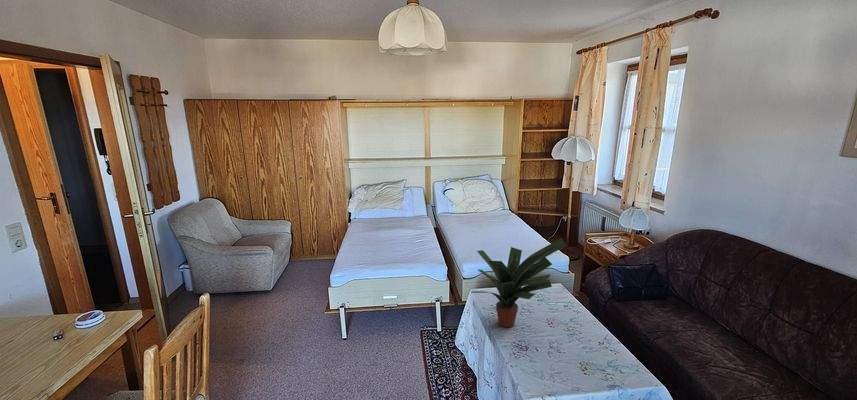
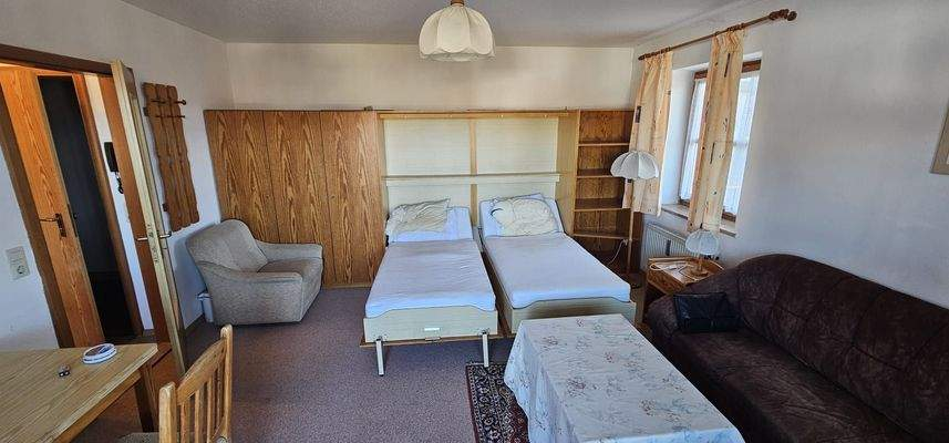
- potted plant [472,237,568,328]
